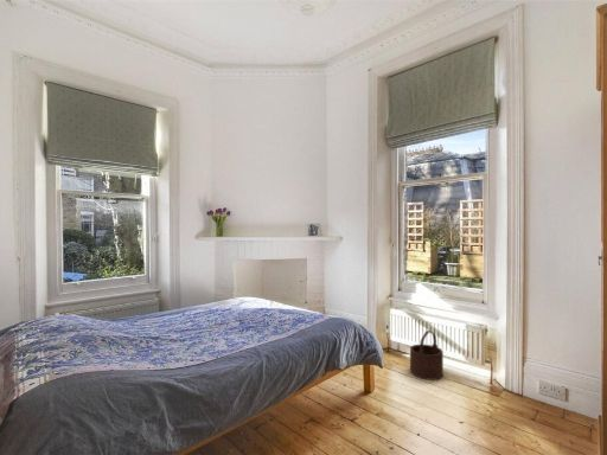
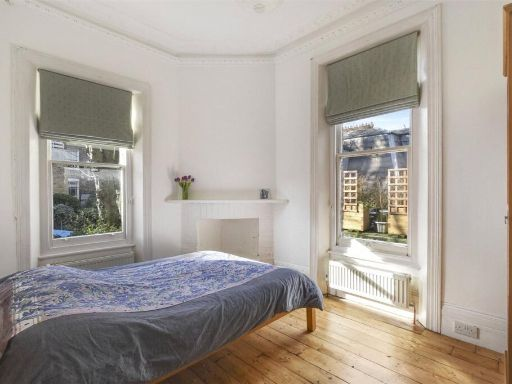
- wooden bucket [409,329,445,382]
